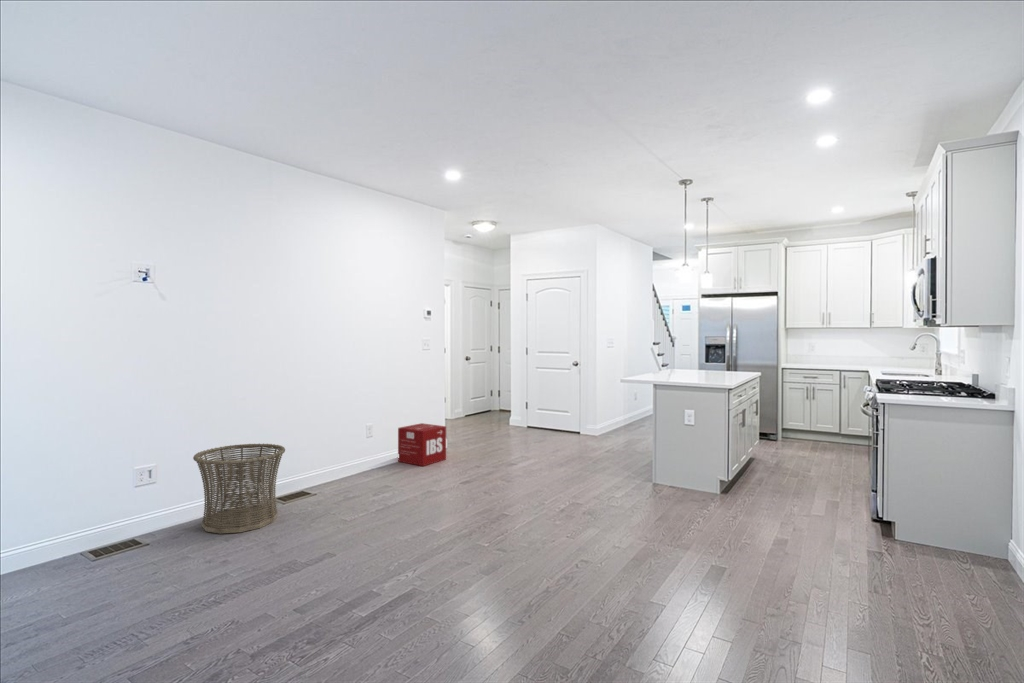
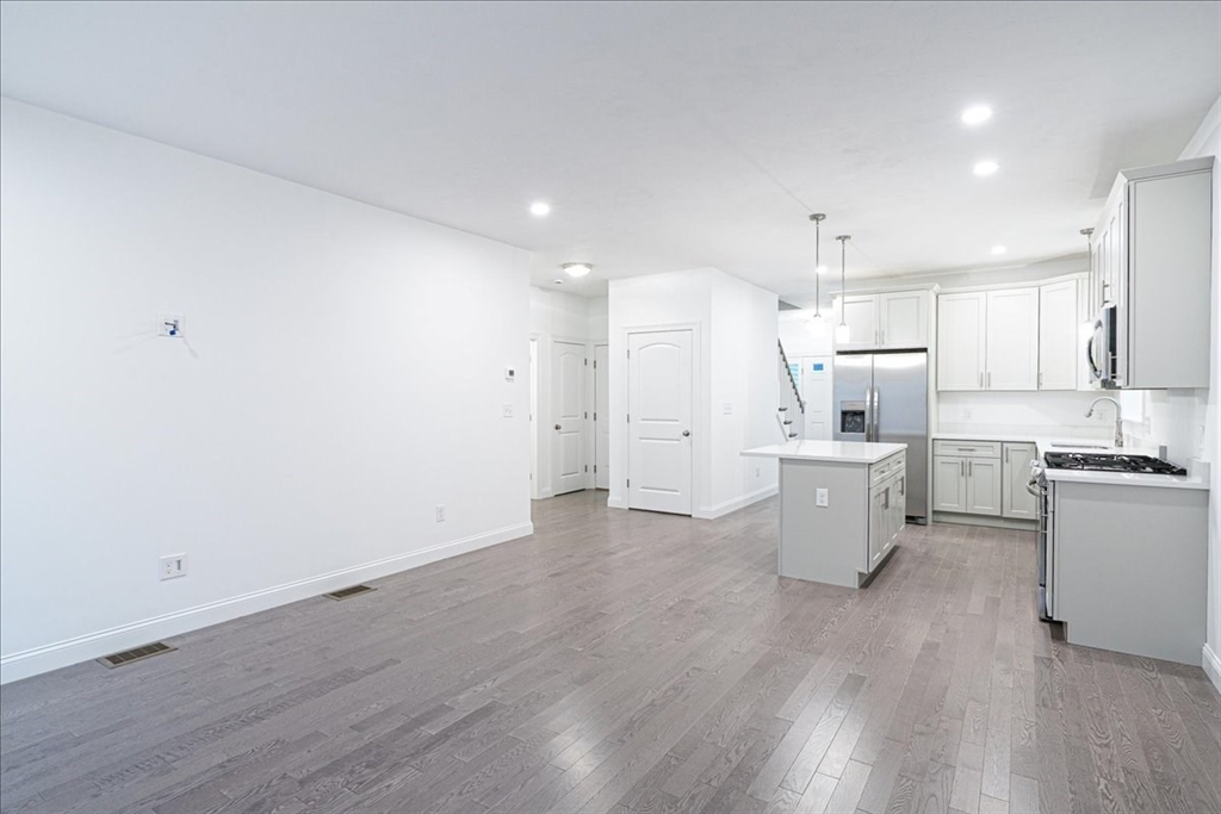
- basket [192,442,286,535]
- product box [397,422,447,467]
